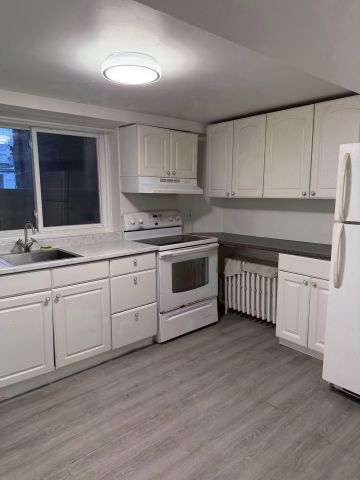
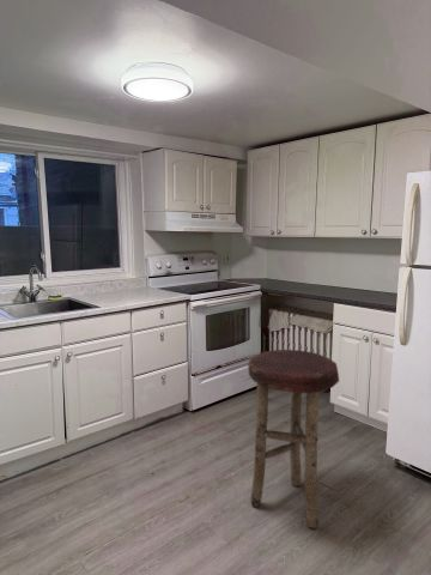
+ stool [247,349,340,529]
